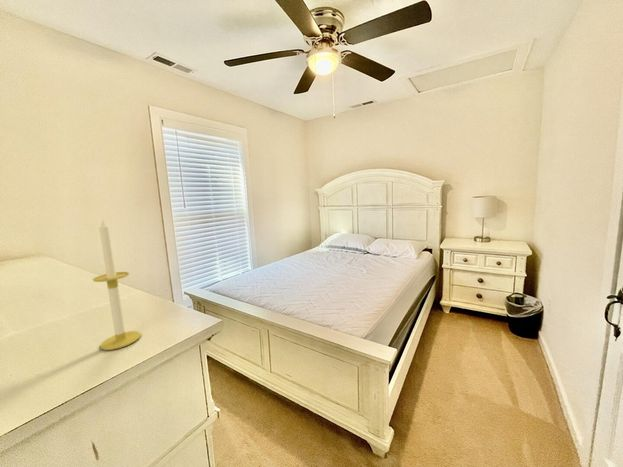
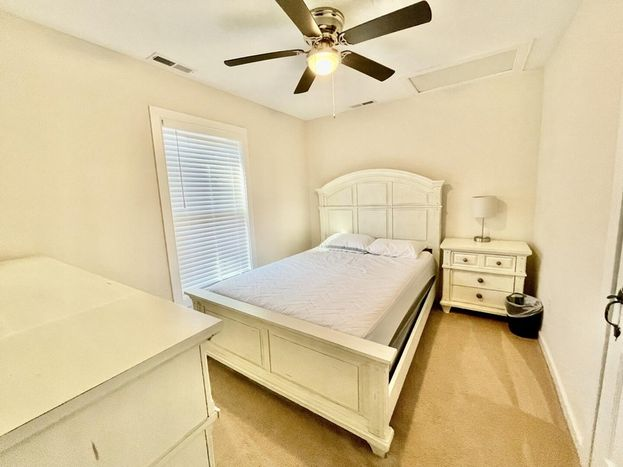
- candle [92,217,142,351]
